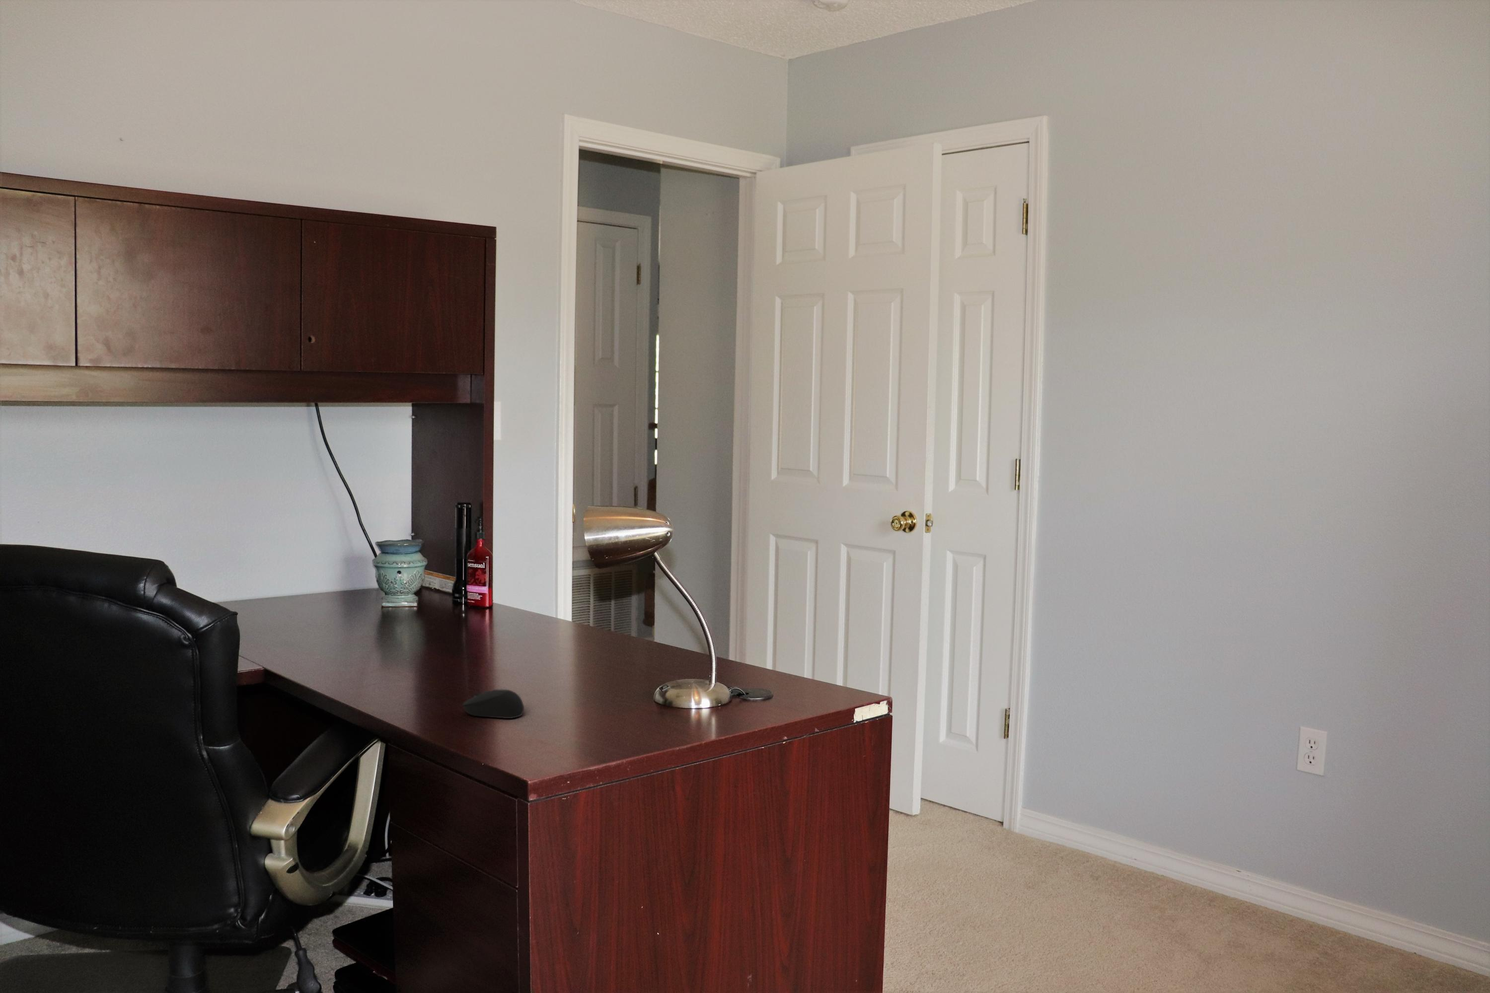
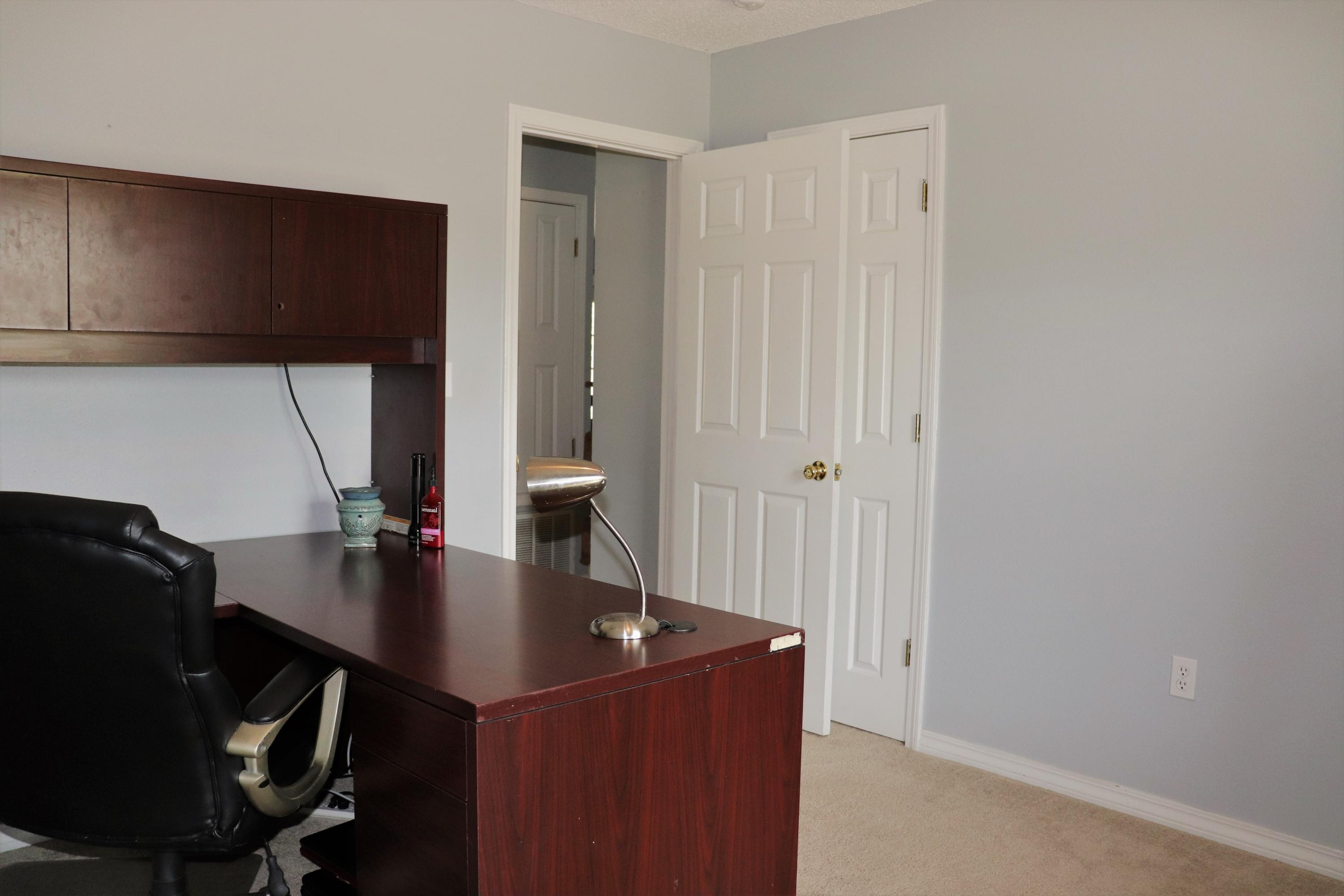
- computer mouse [462,689,524,719]
